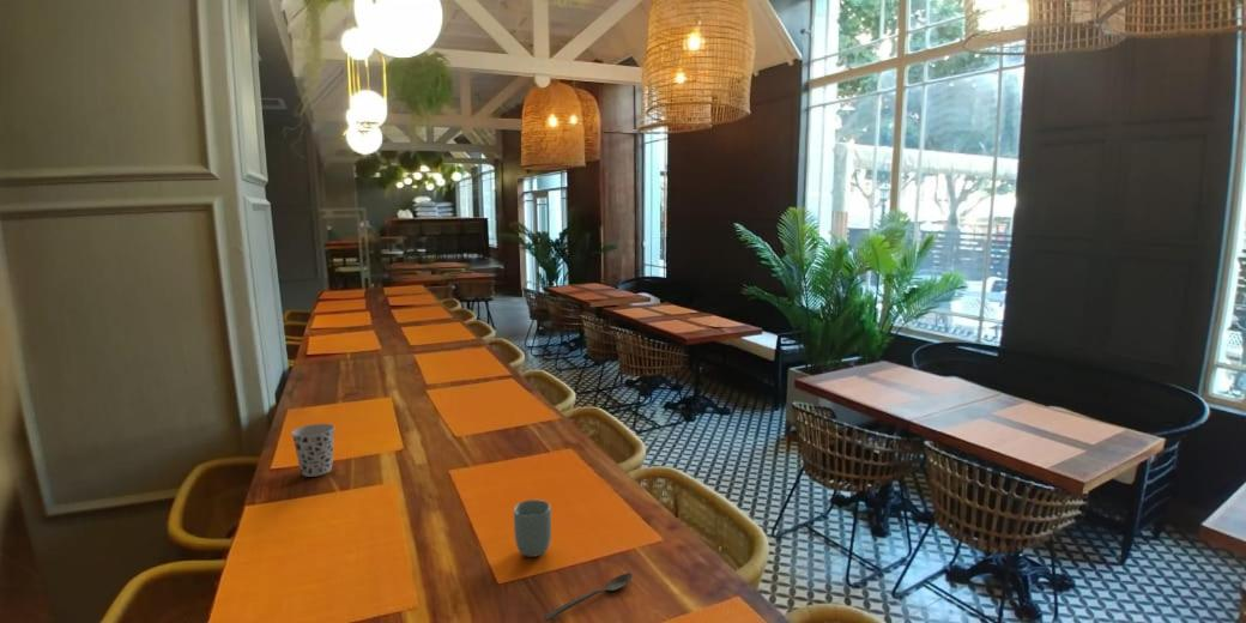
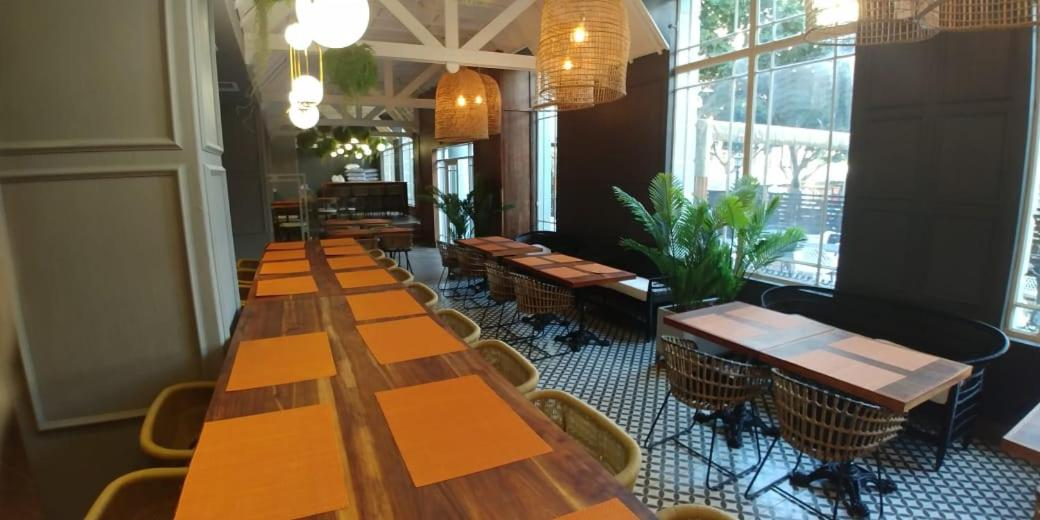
- cup [290,423,337,478]
- spoon [543,571,634,622]
- cup [513,498,552,558]
